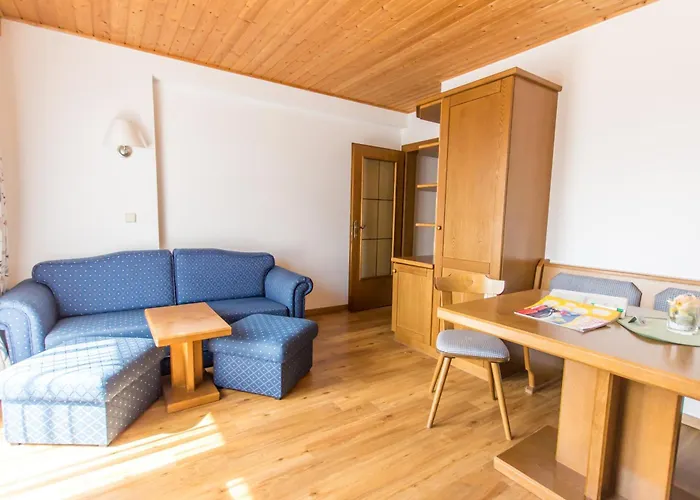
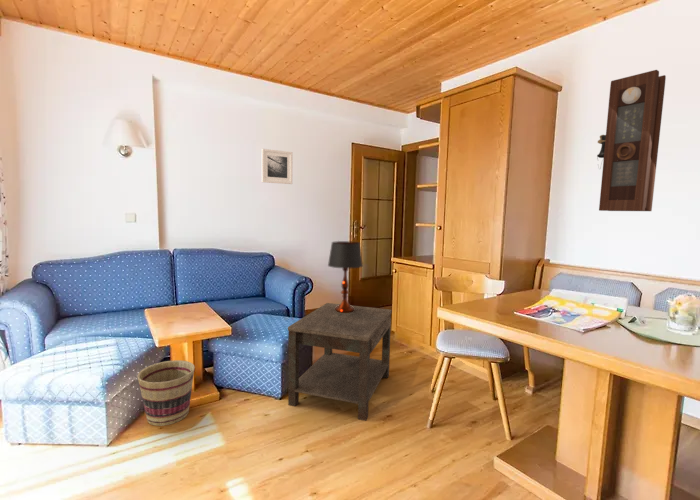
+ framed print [261,148,293,185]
+ table lamp [327,240,364,313]
+ basket [137,359,196,427]
+ side table [287,302,393,422]
+ pendulum clock [596,69,667,212]
